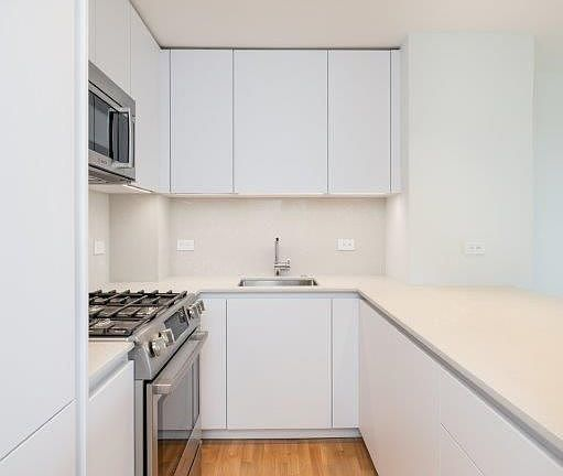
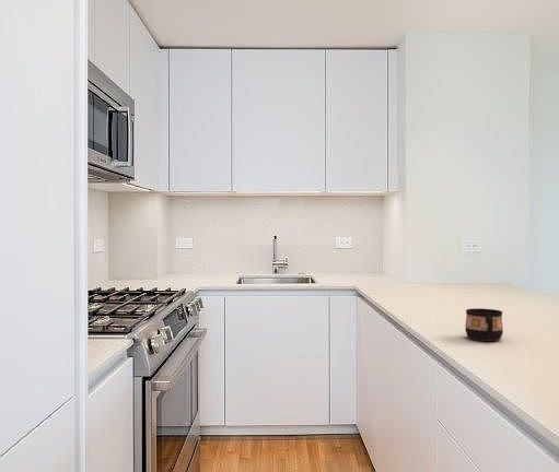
+ cup [464,307,504,342]
